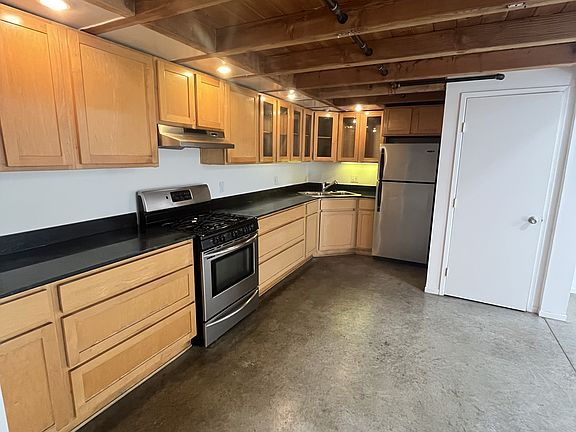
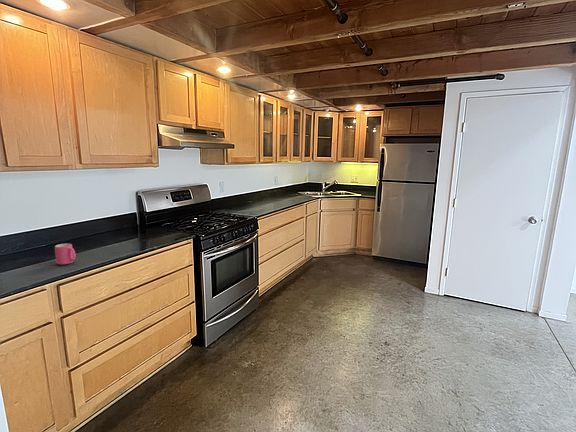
+ mug [54,243,77,266]
